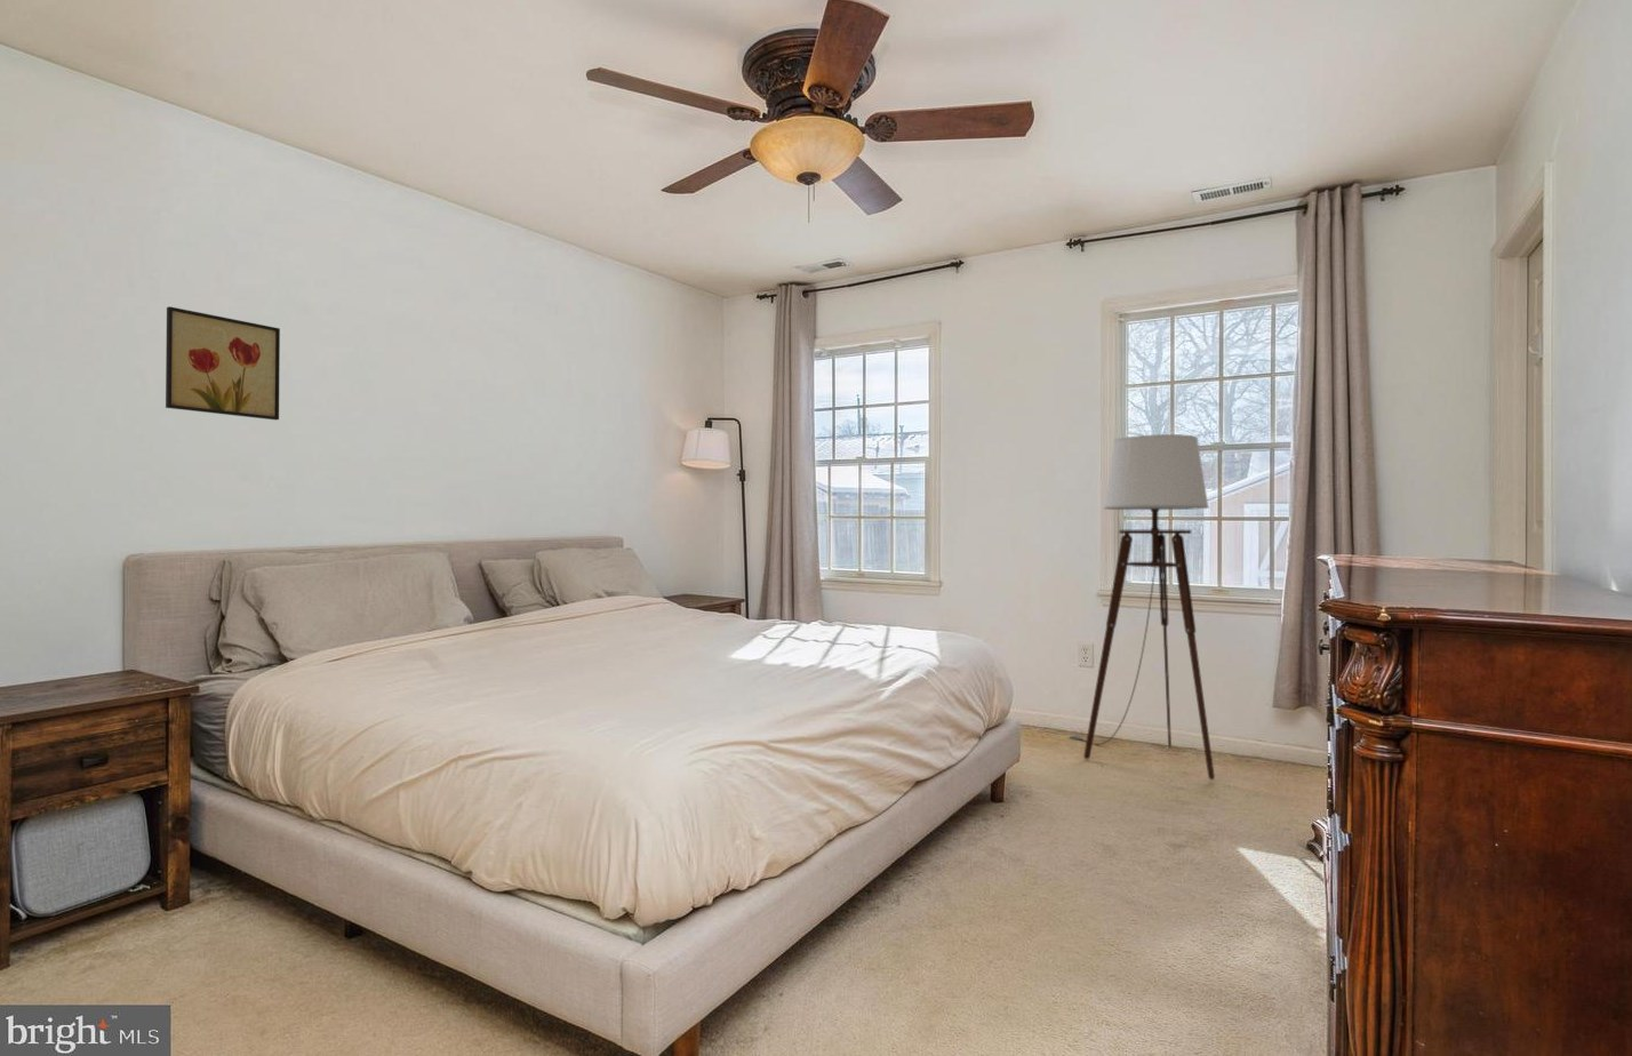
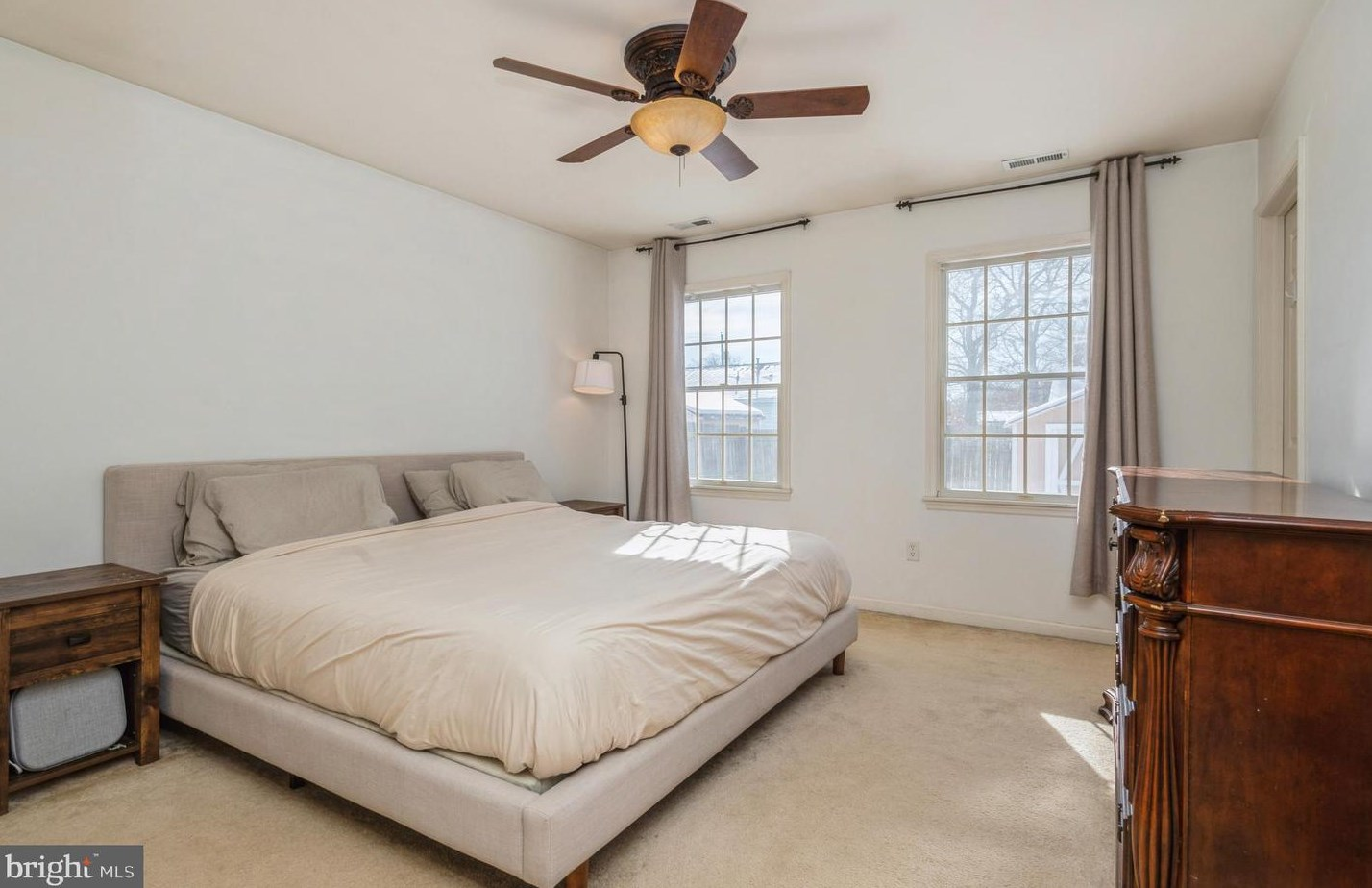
- floor lamp [1067,433,1216,780]
- wall art [164,306,281,421]
